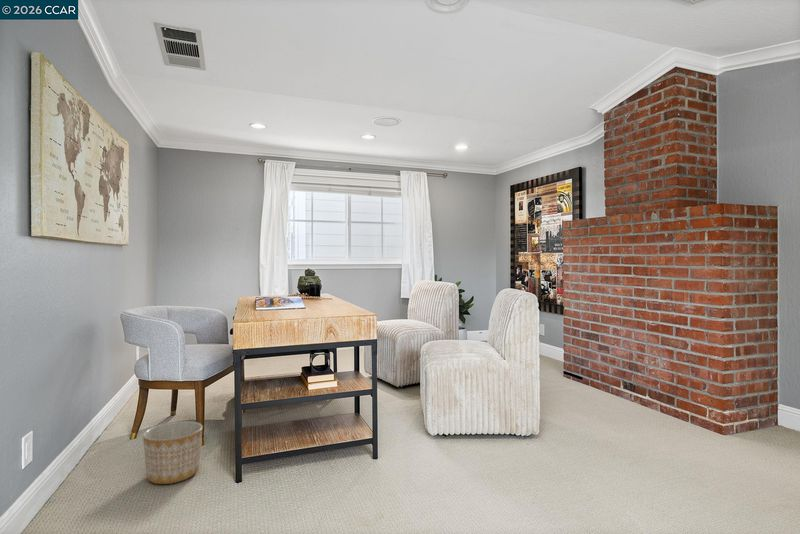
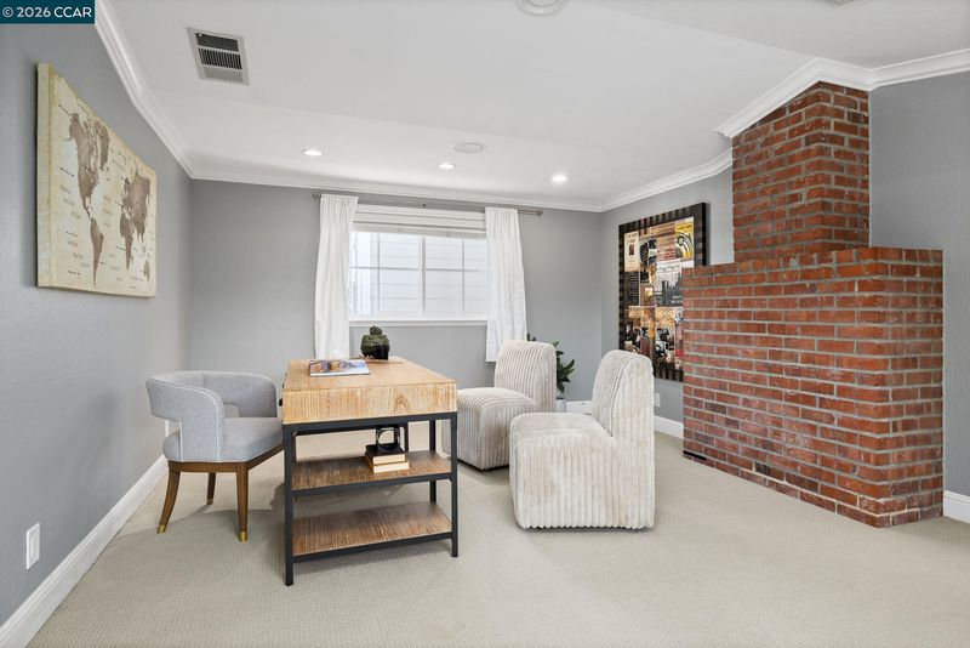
- planter [142,420,204,485]
